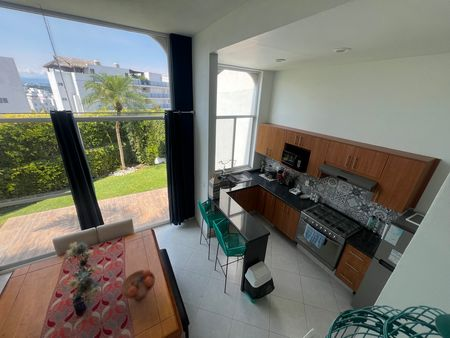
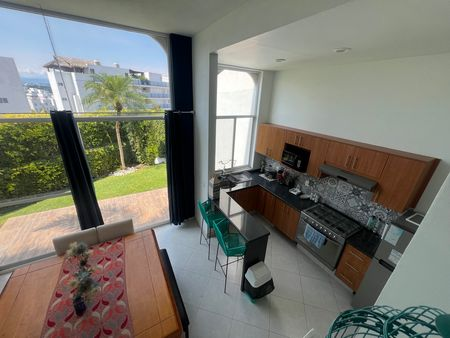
- fruit bowl [120,268,156,301]
